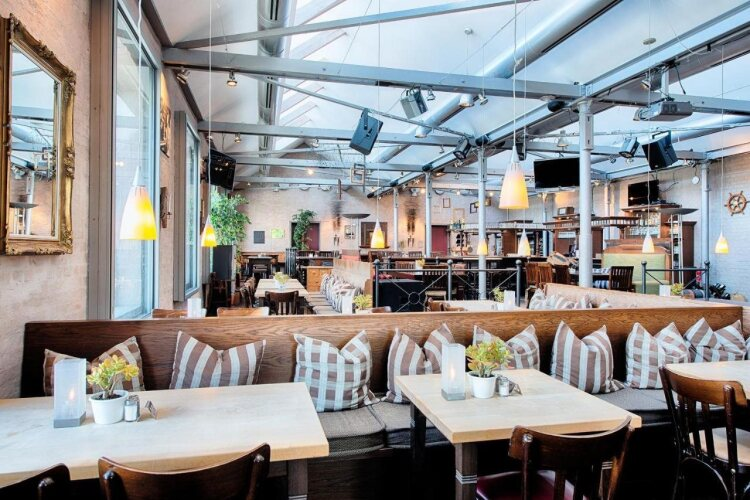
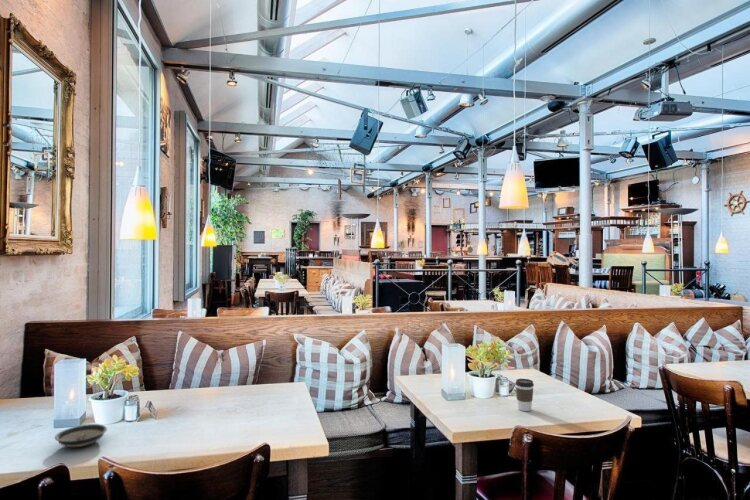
+ saucer [54,423,108,448]
+ coffee cup [514,378,535,412]
